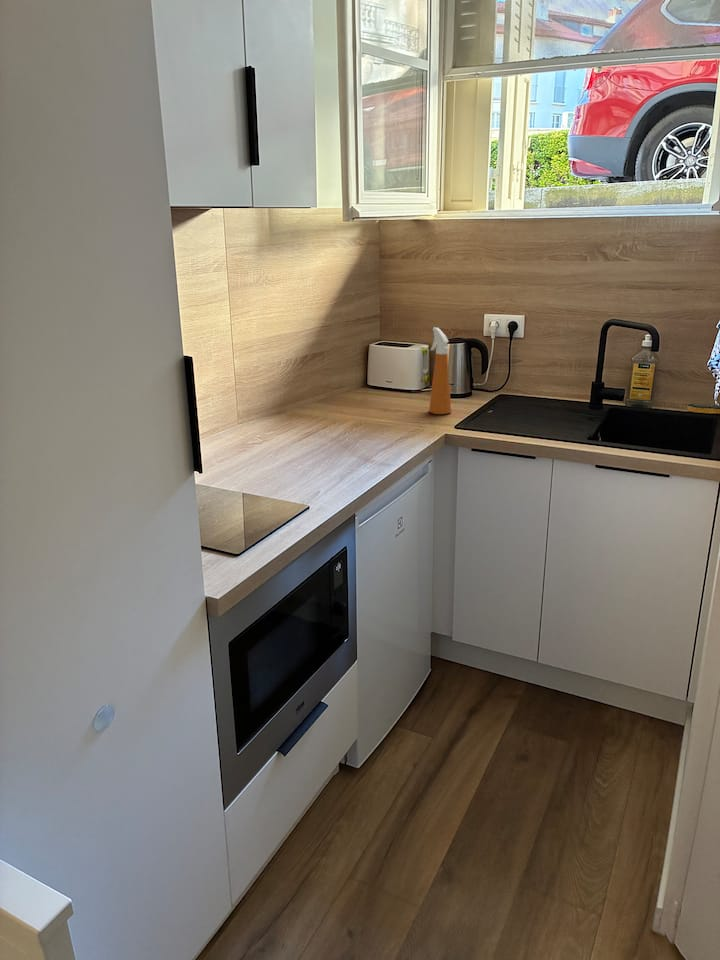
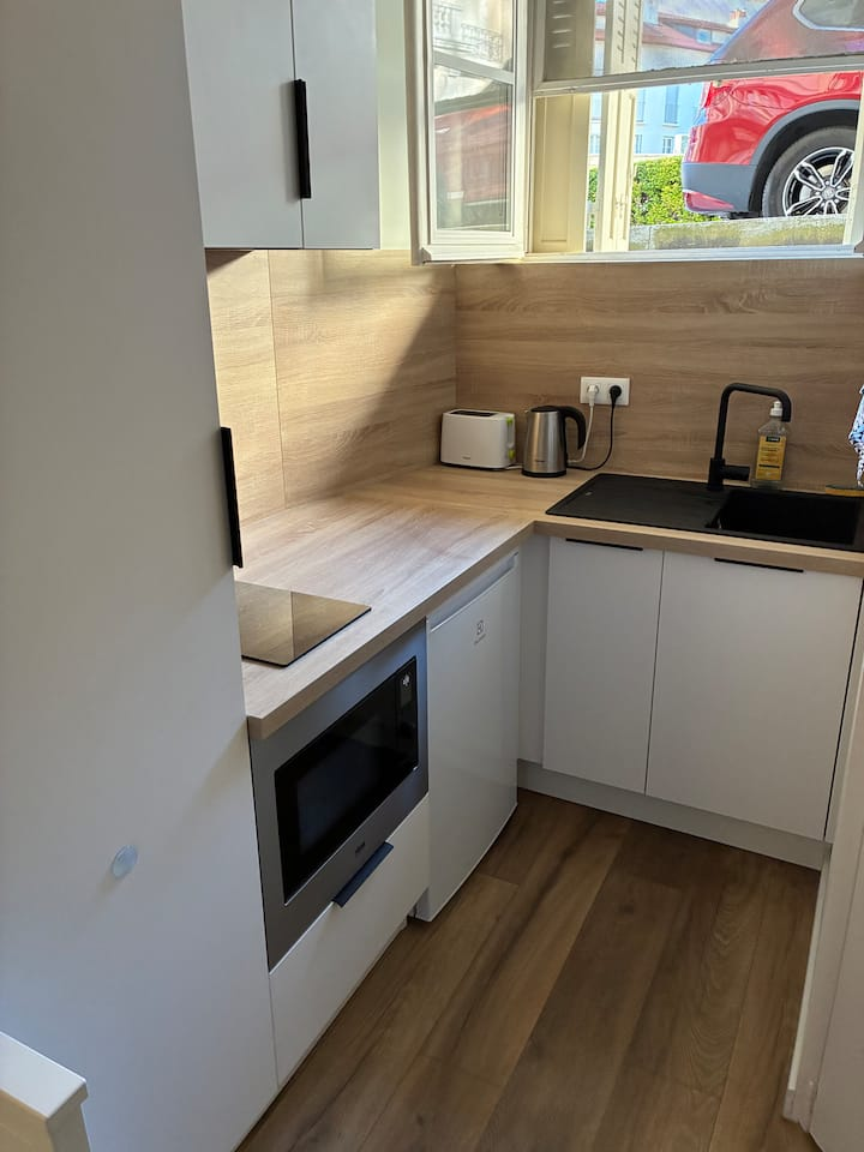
- spray bottle [428,326,452,415]
